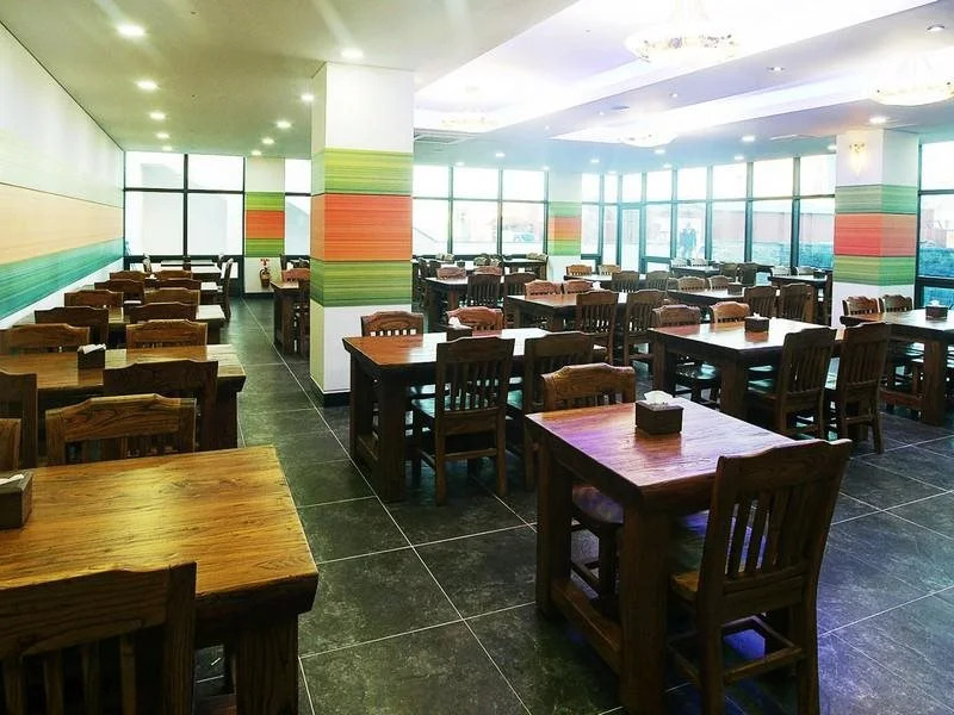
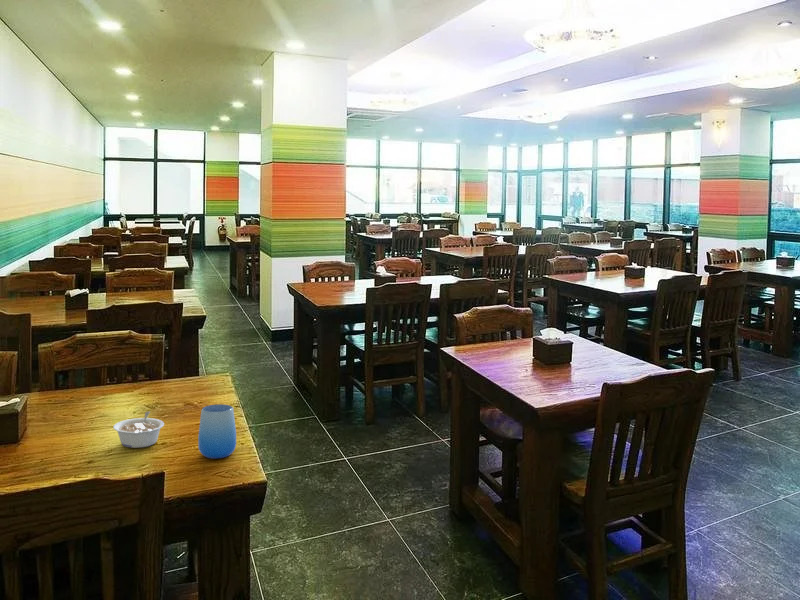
+ cup [197,403,237,460]
+ legume [112,410,165,449]
